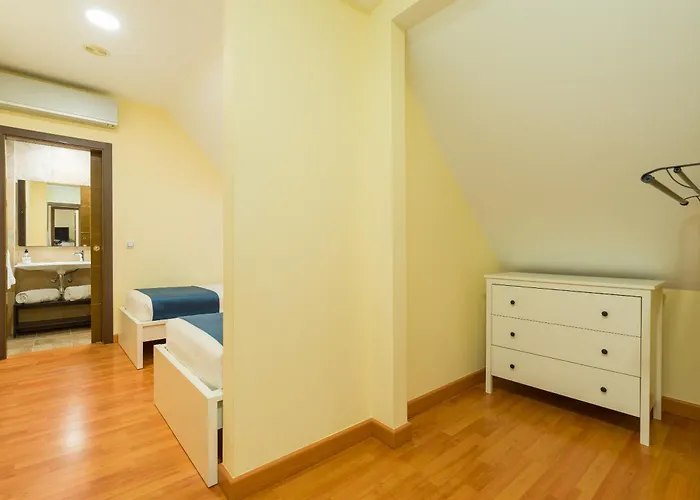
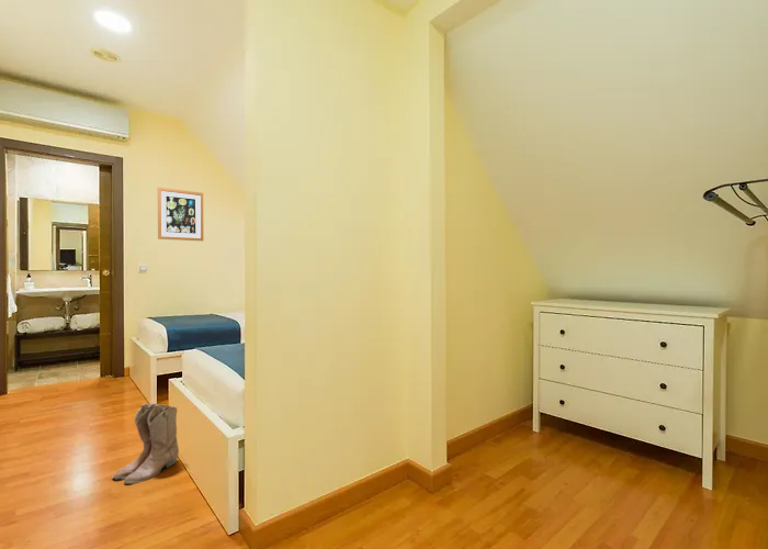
+ wall art [157,187,204,242]
+ boots [111,402,180,485]
